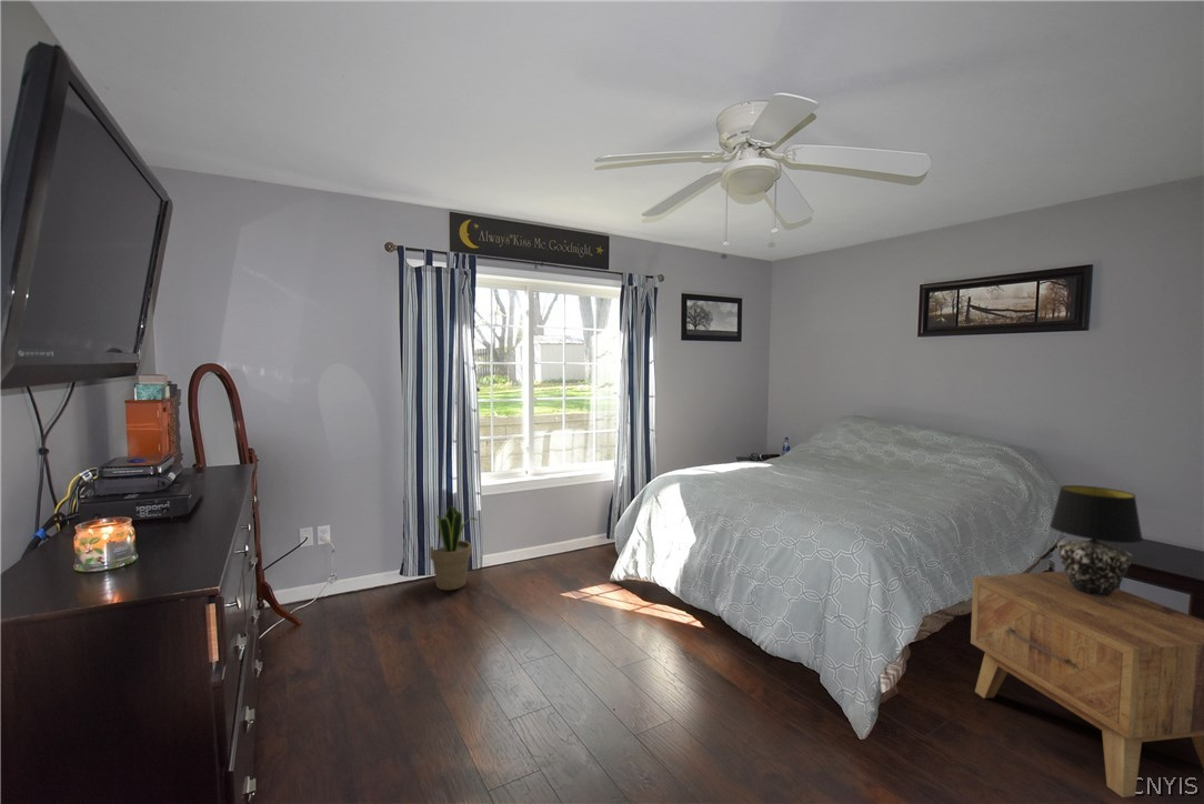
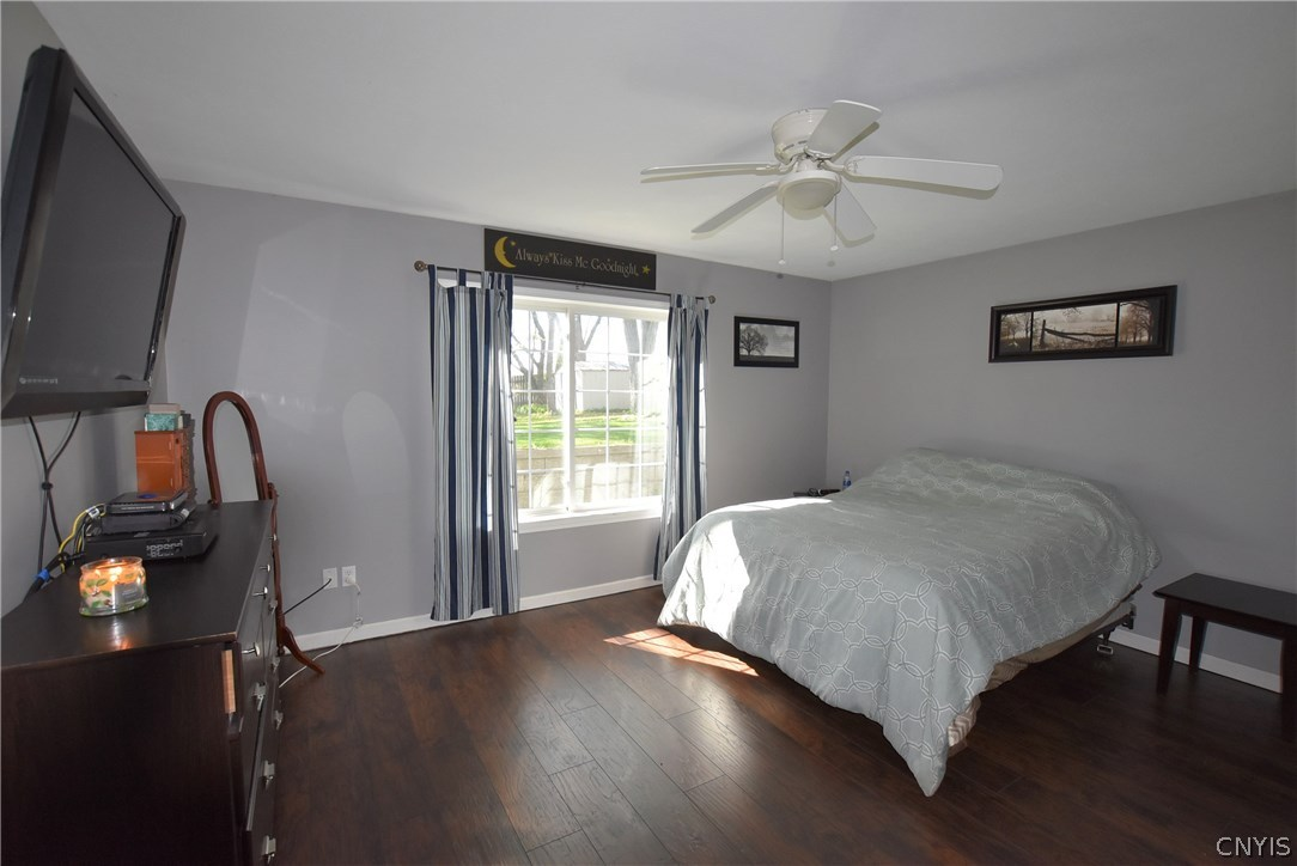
- side table [970,570,1204,798]
- table lamp [1049,484,1144,596]
- potted plant [429,504,479,591]
